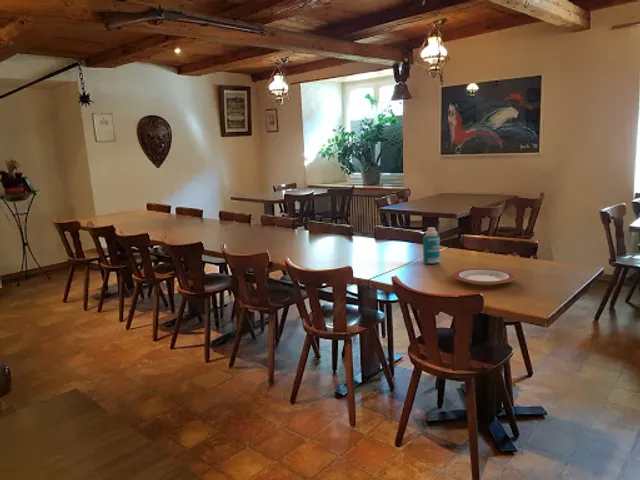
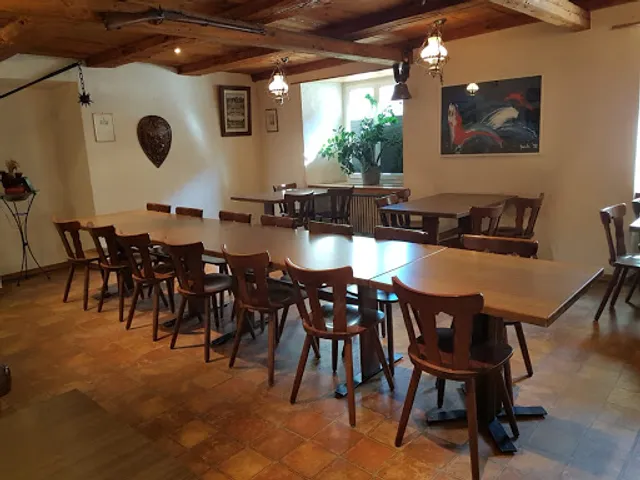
- bottle [422,227,441,265]
- plate [451,267,517,286]
